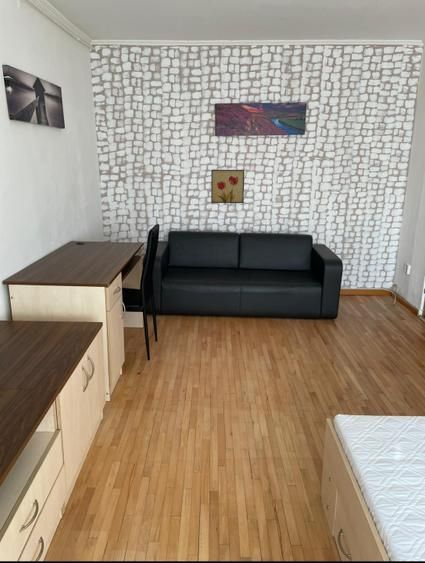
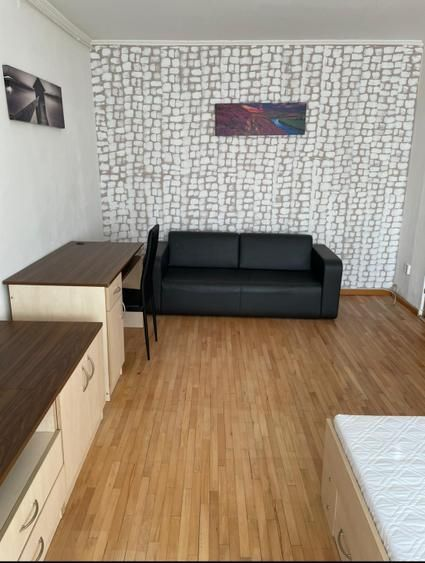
- wall art [210,169,245,204]
